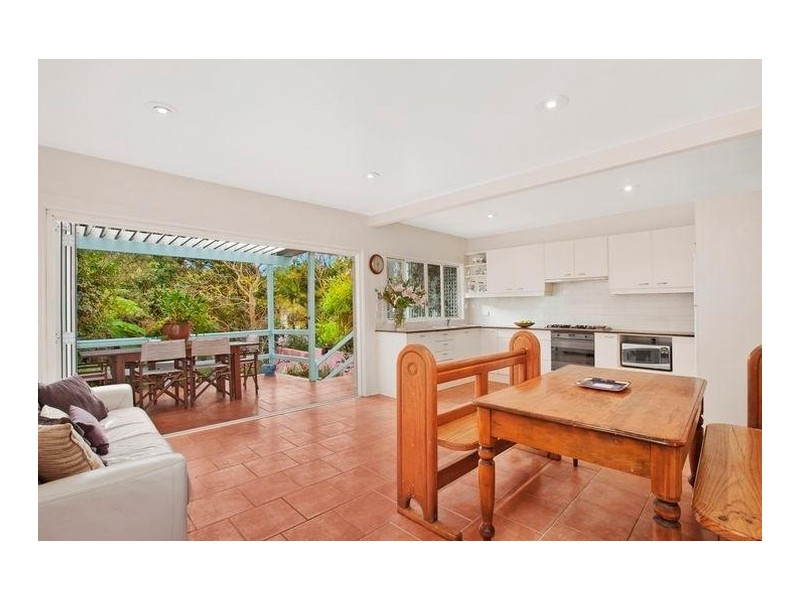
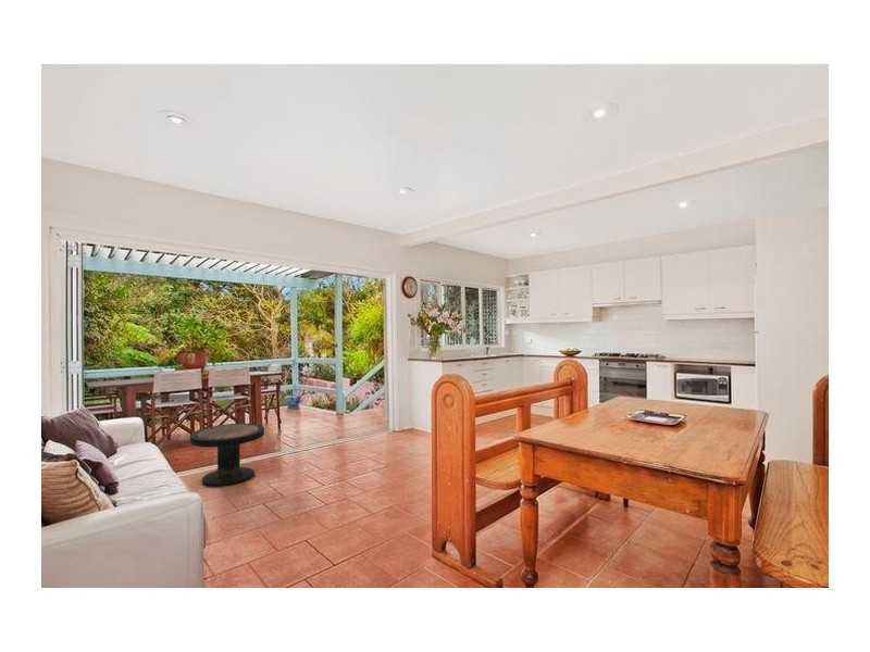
+ side table [189,422,265,488]
